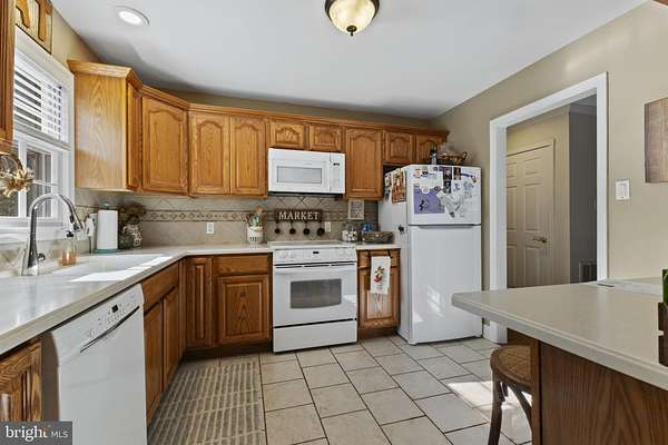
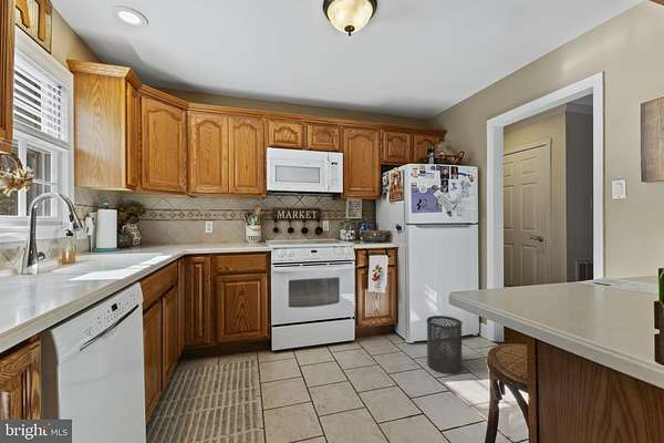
+ trash can [425,315,464,375]
